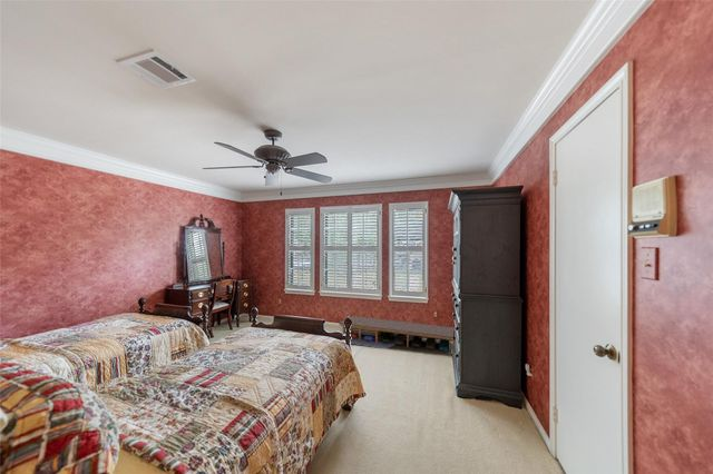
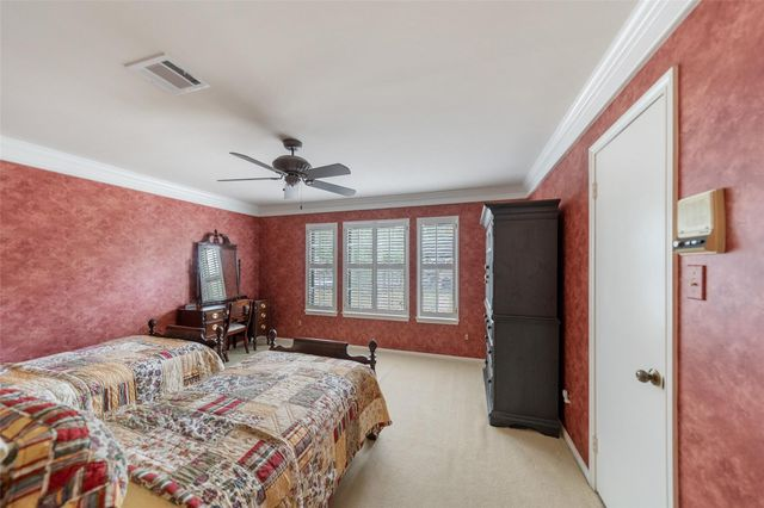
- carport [338,315,455,353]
